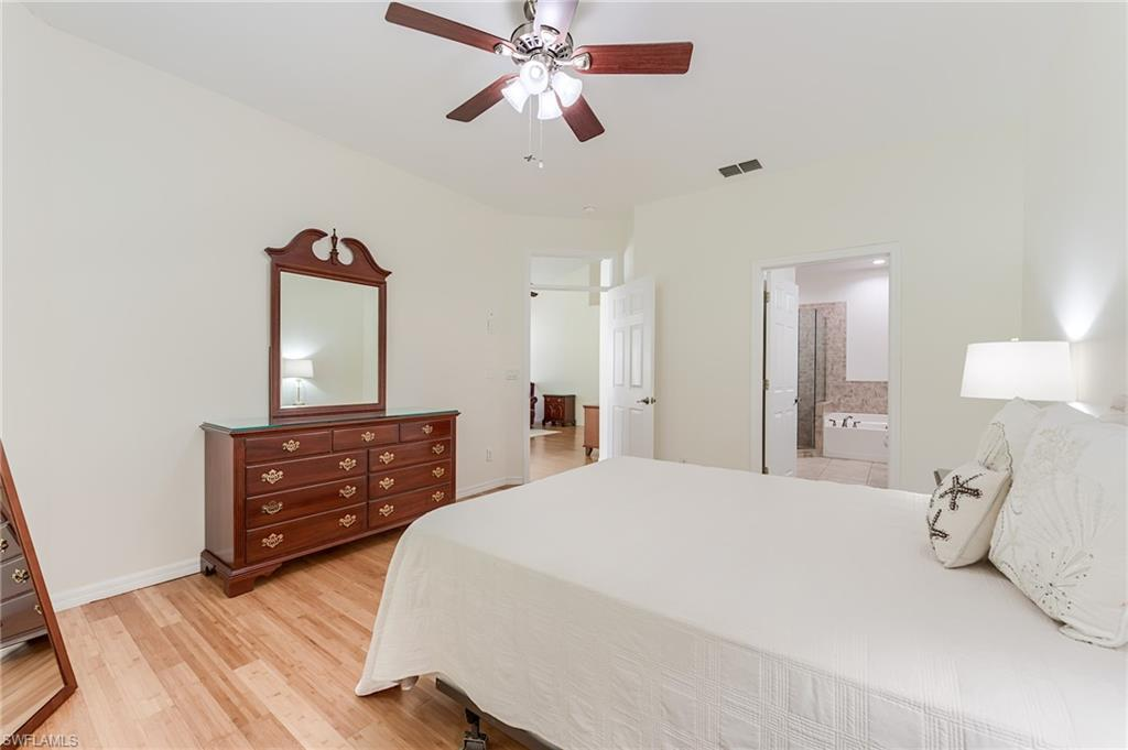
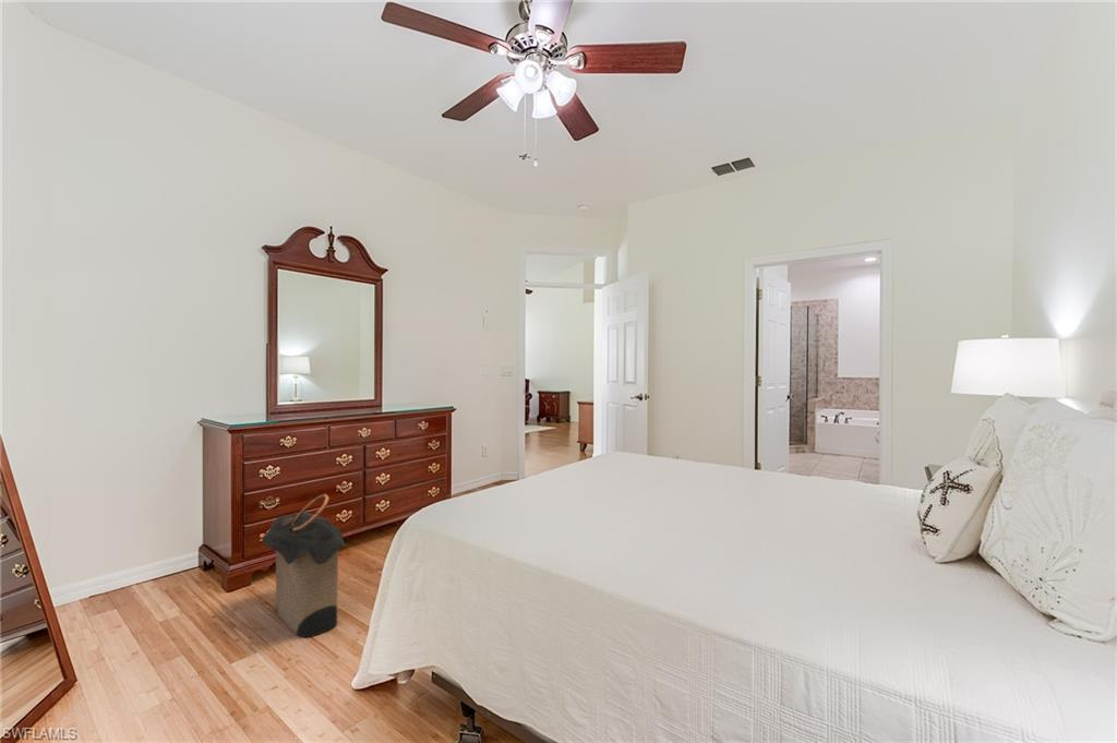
+ laundry hamper [261,493,349,638]
